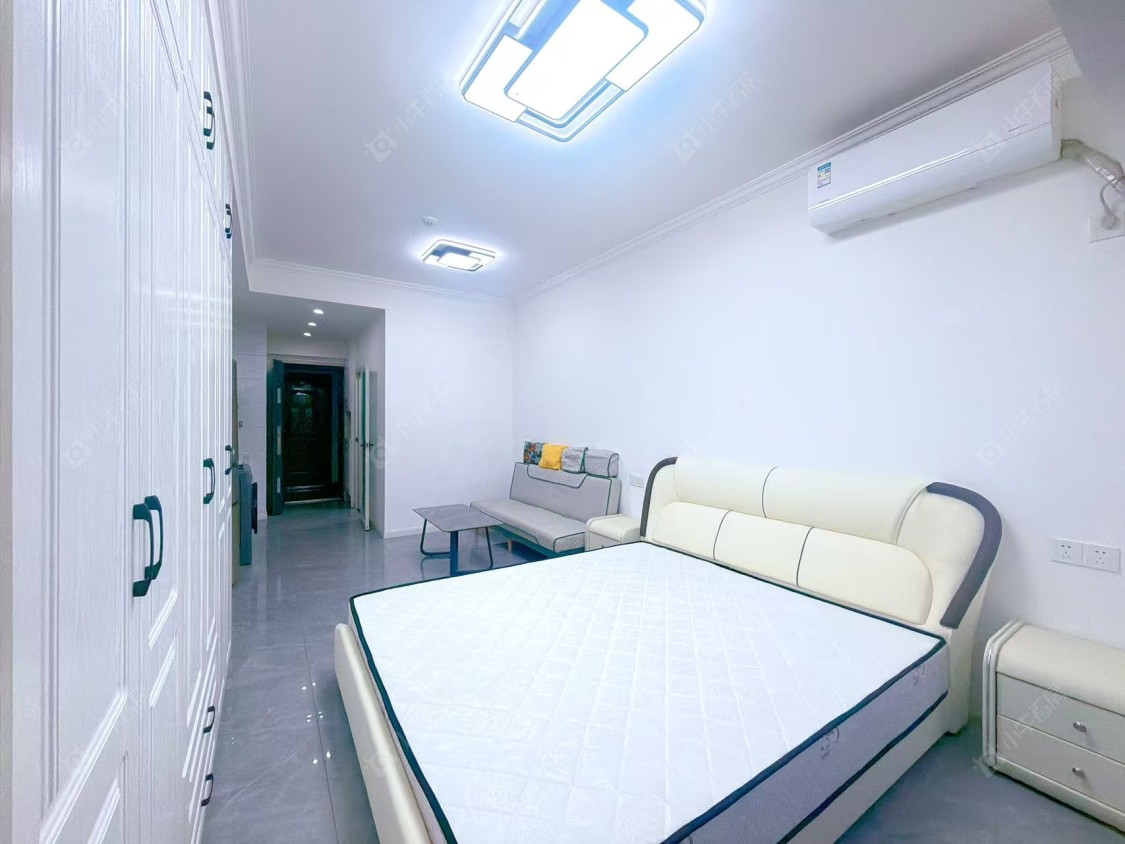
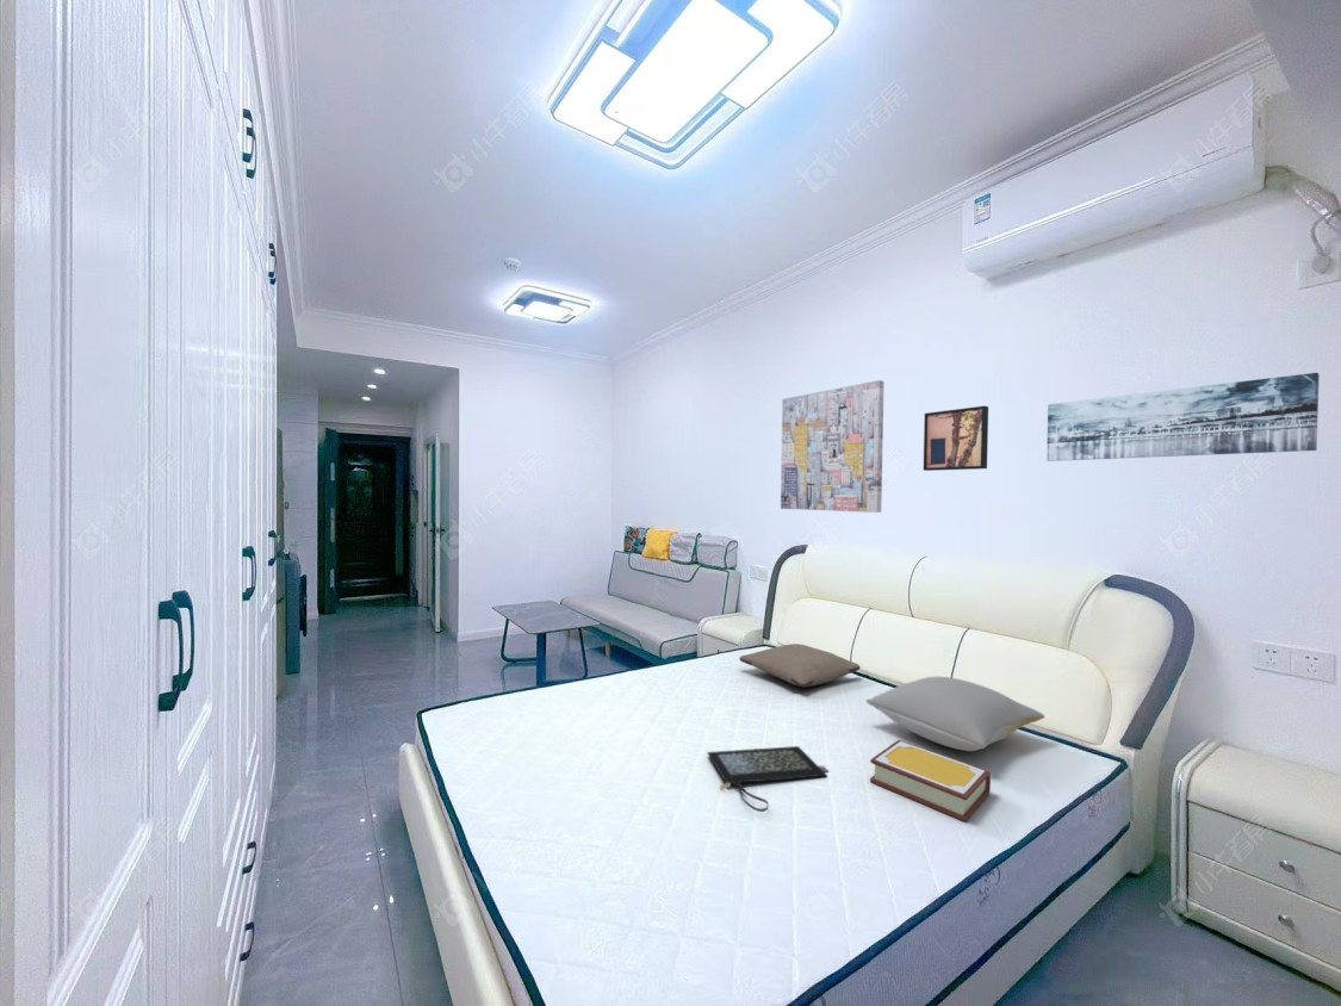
+ wall art [923,405,989,472]
+ wall art [780,379,884,514]
+ wall art [1045,372,1321,462]
+ pillow [738,642,862,688]
+ pillow [865,676,1045,752]
+ clutch bag [706,745,830,813]
+ book [869,739,992,822]
